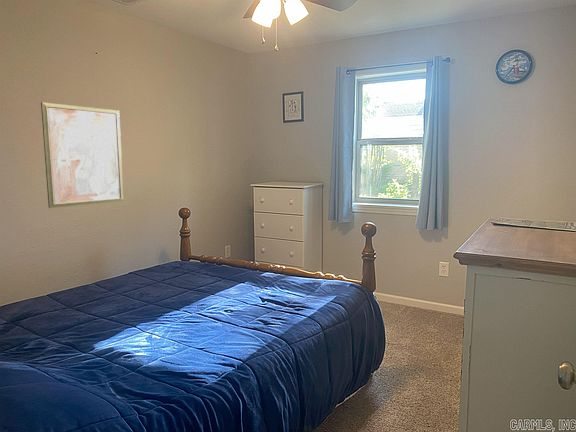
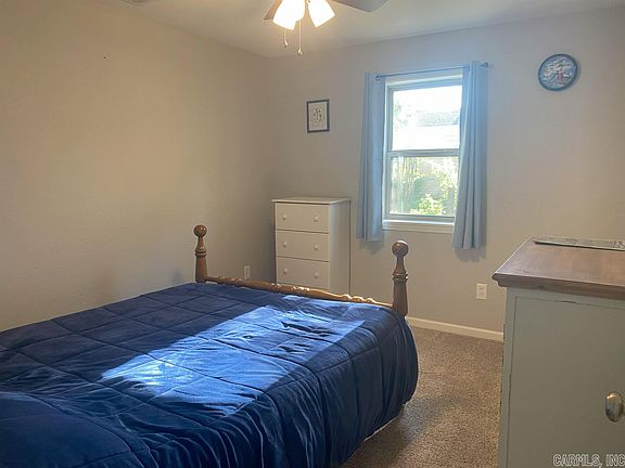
- wall art [40,101,125,209]
